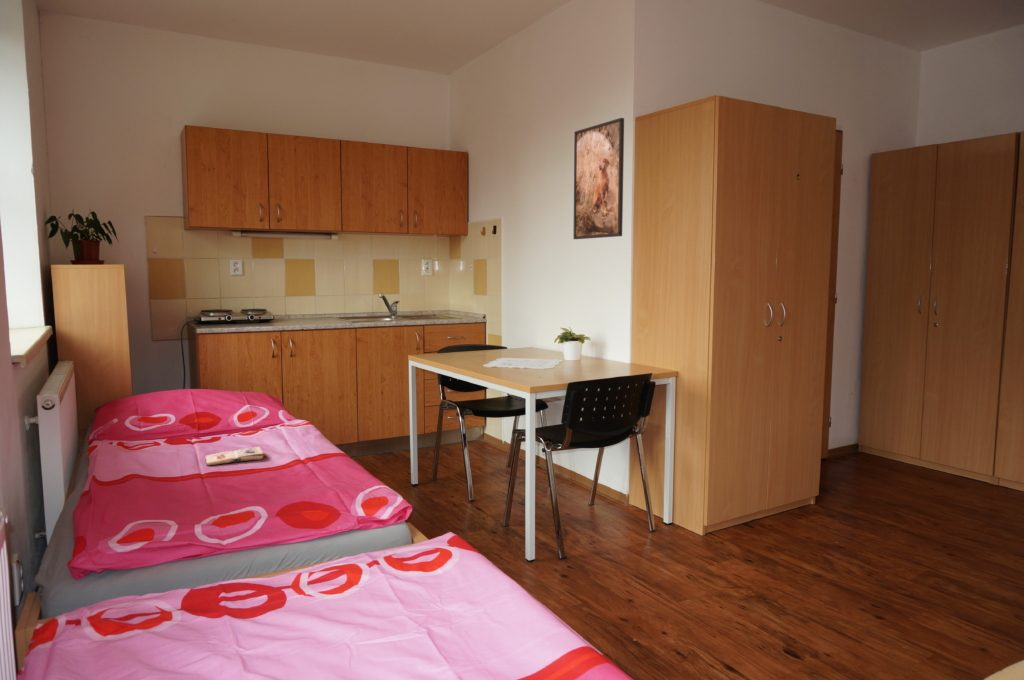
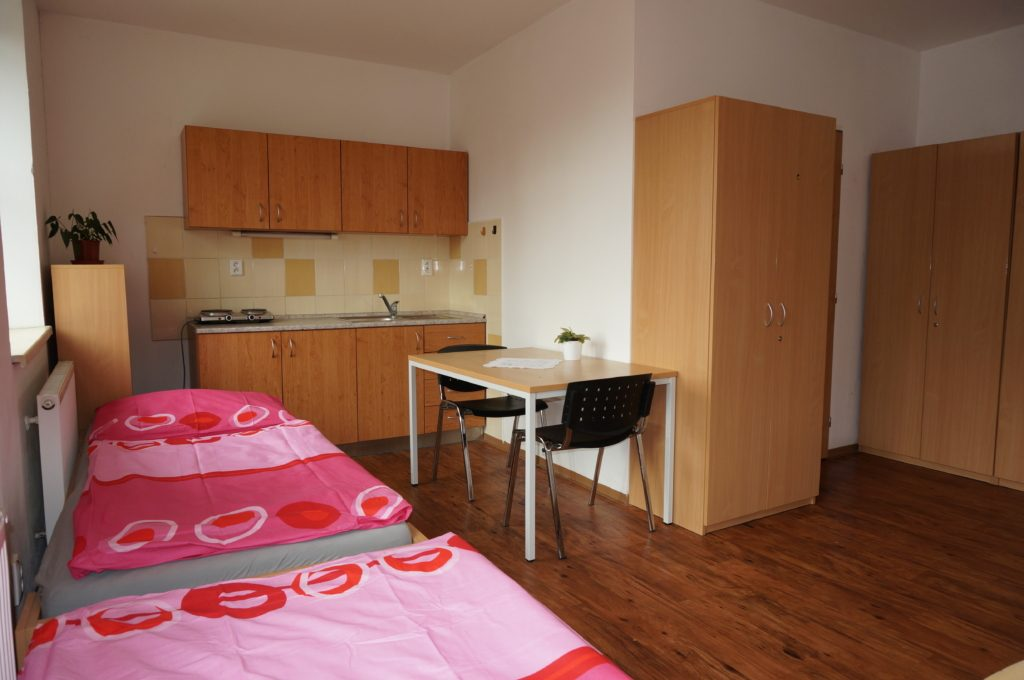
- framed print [572,117,625,240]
- paperback book [204,446,267,466]
